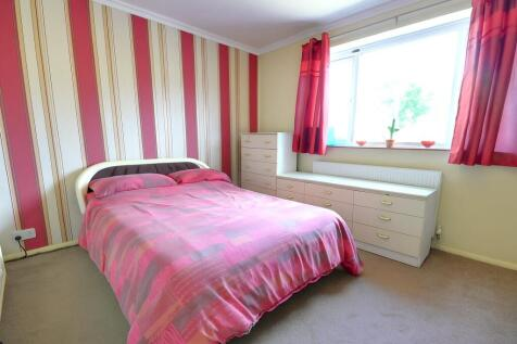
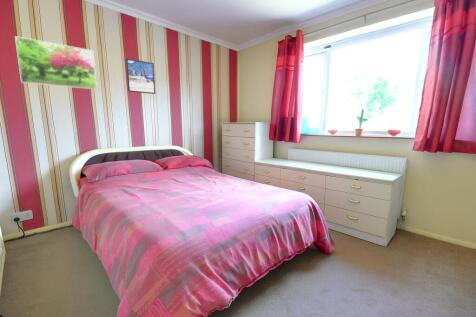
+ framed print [14,35,98,90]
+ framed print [125,57,156,95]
